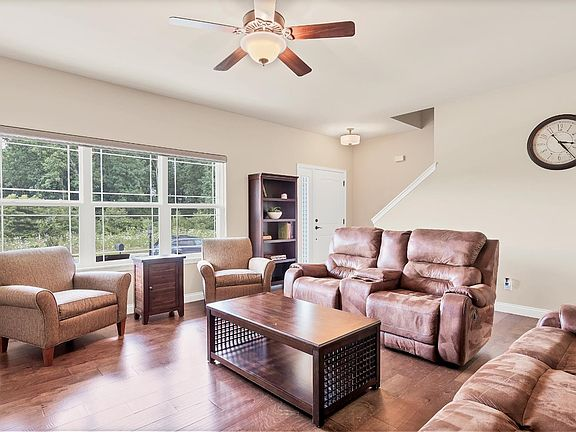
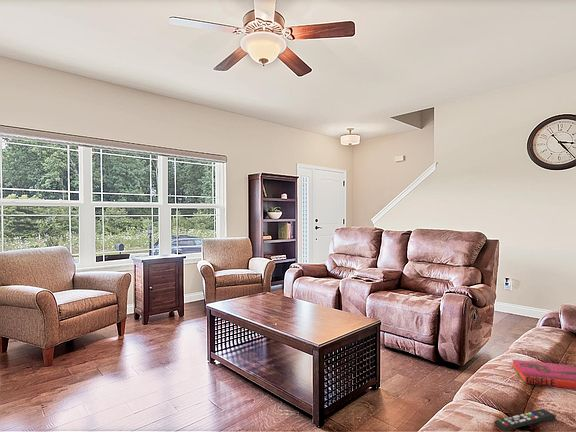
+ remote control [493,408,557,432]
+ hardback book [512,359,576,390]
